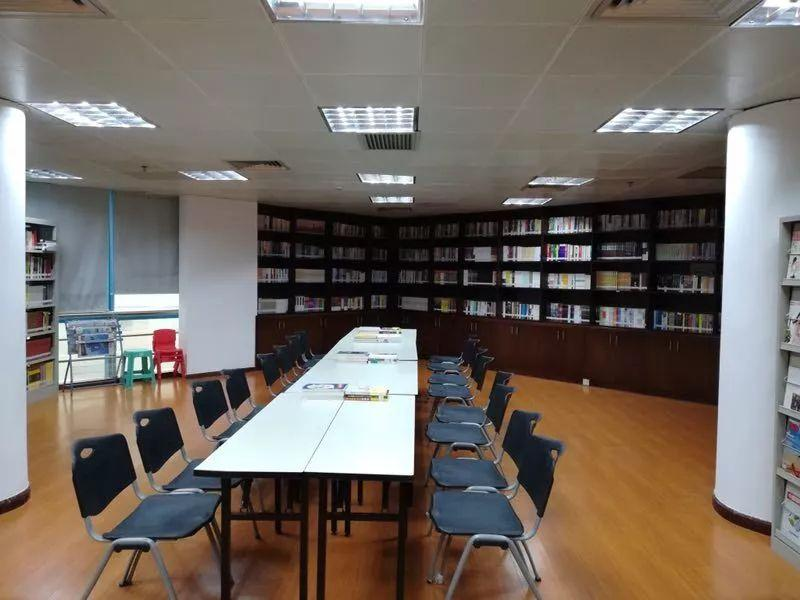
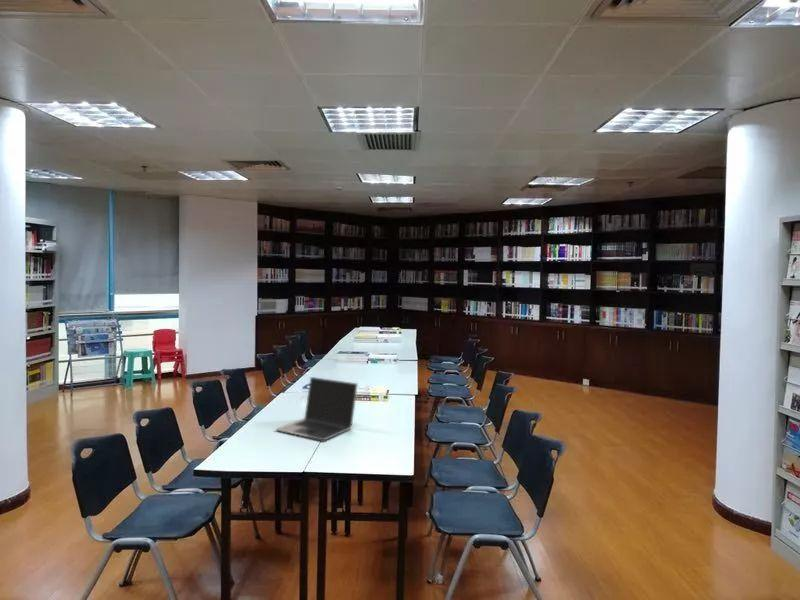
+ laptop [274,376,359,441]
